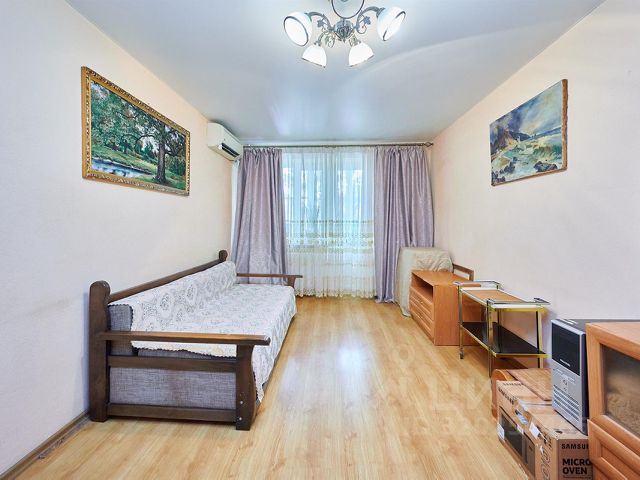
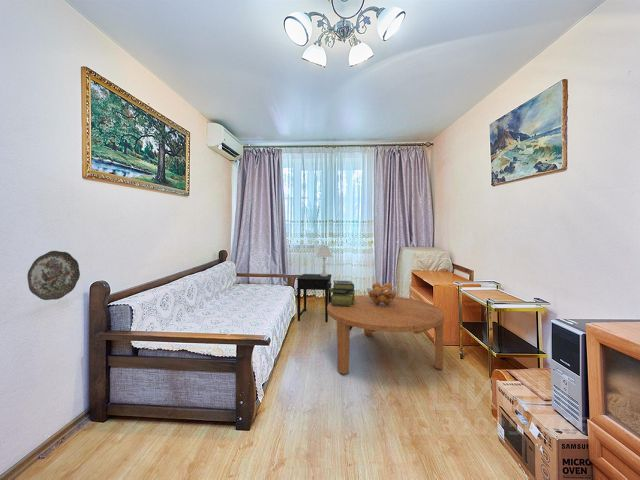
+ fruit basket [366,281,398,306]
+ decorative plate [26,250,81,301]
+ coffee table [327,294,445,375]
+ side table [295,273,333,323]
+ table lamp [314,245,334,276]
+ stack of books [330,280,356,307]
